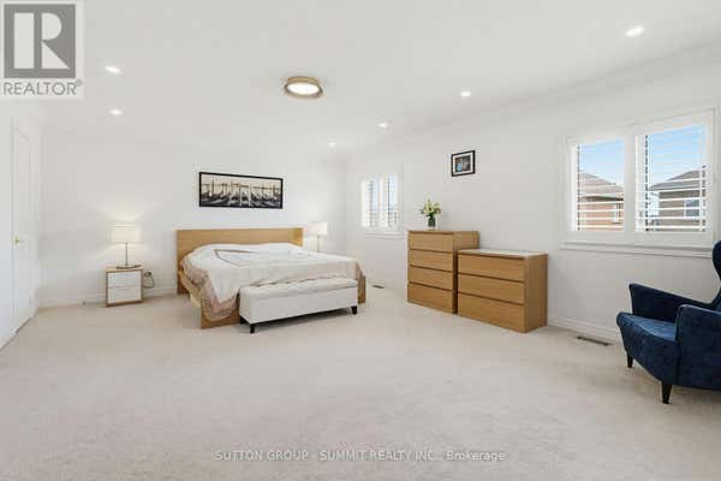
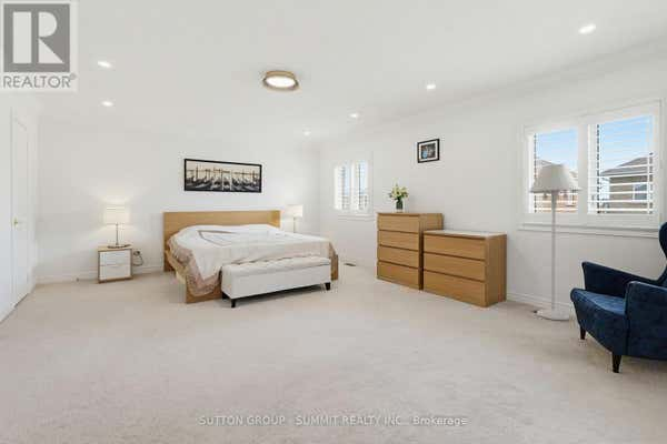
+ floor lamp [528,163,583,321]
